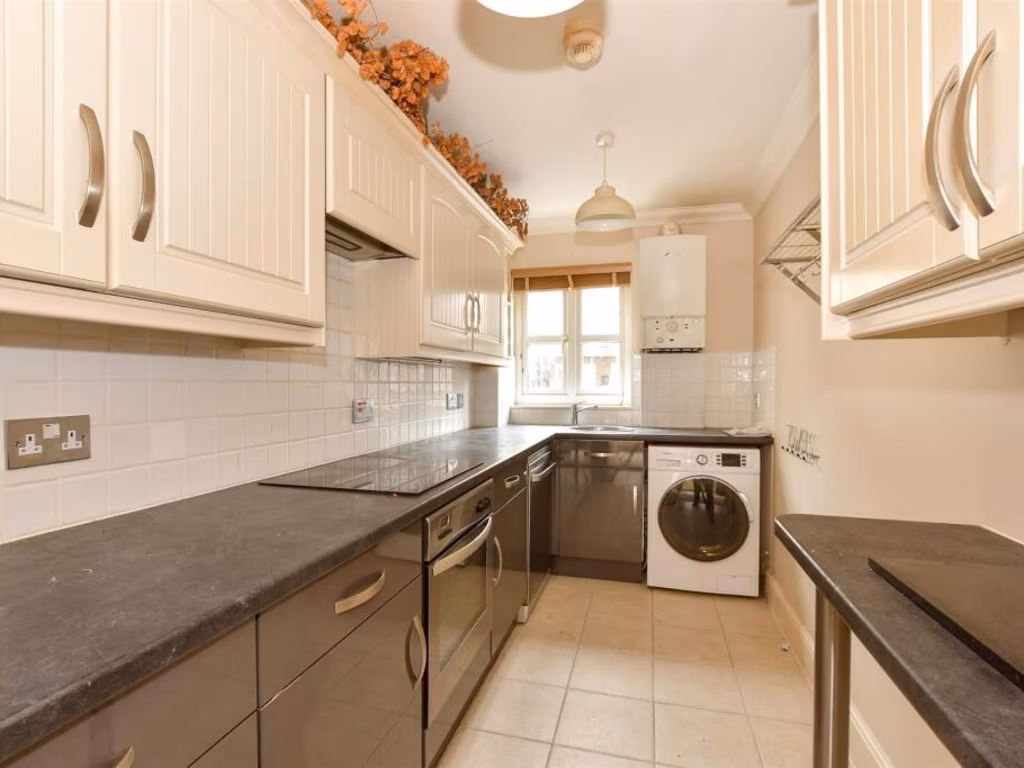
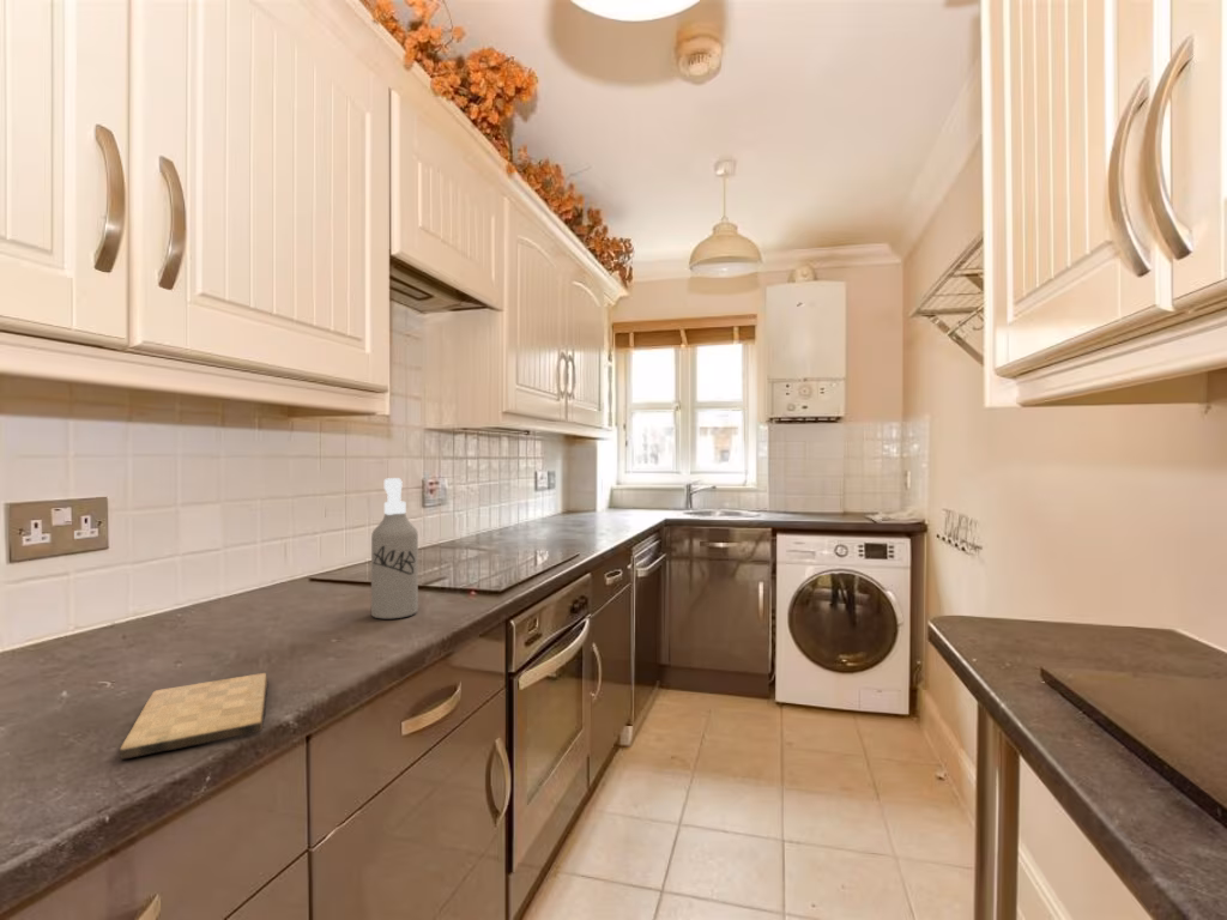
+ spray bottle [370,477,419,619]
+ cutting board [119,672,270,761]
